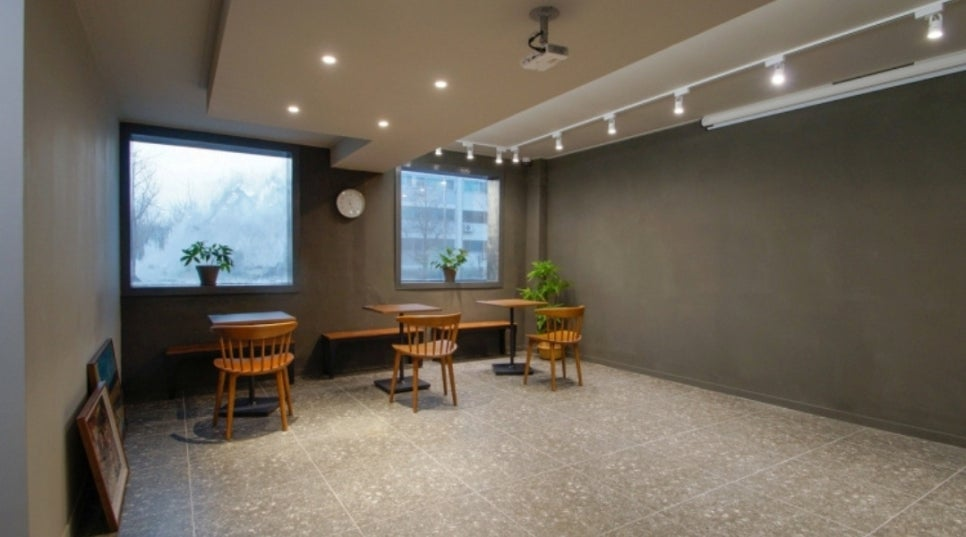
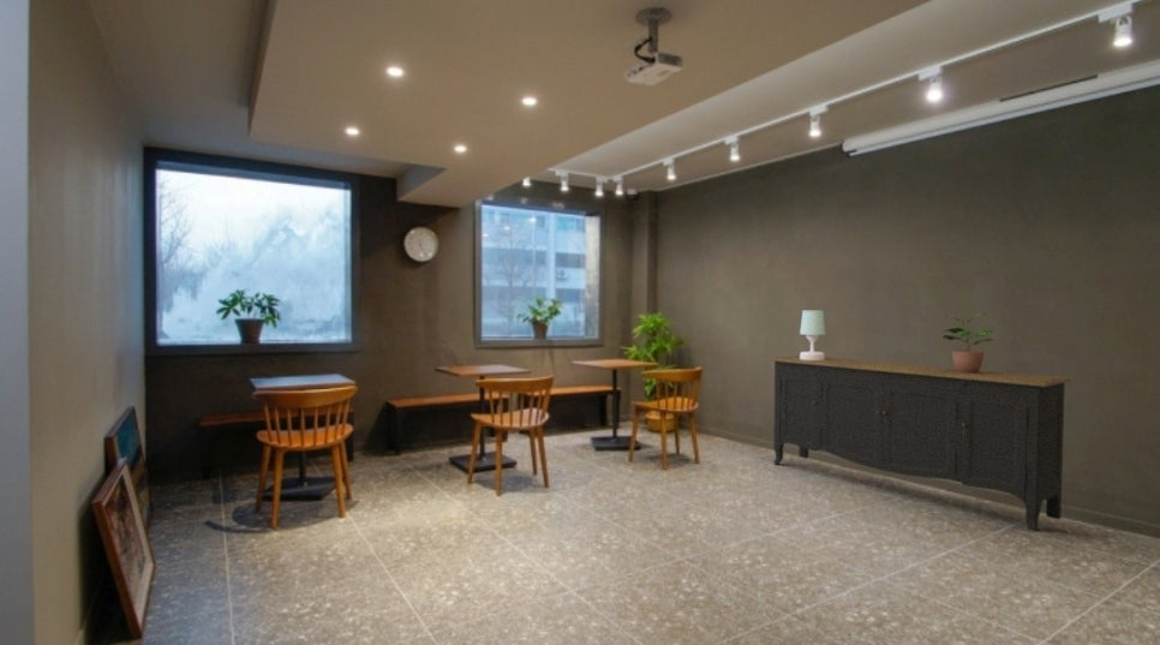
+ sideboard [767,354,1072,533]
+ potted plant [941,311,995,374]
+ table lamp [799,310,826,360]
